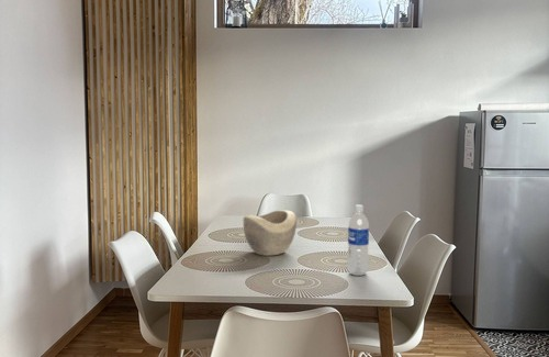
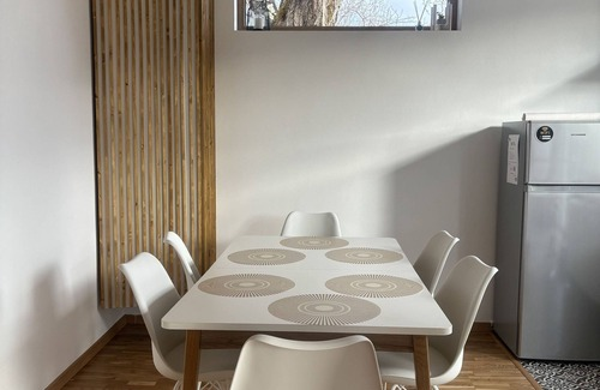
- decorative bowl [243,209,298,257]
- water bottle [347,204,370,277]
